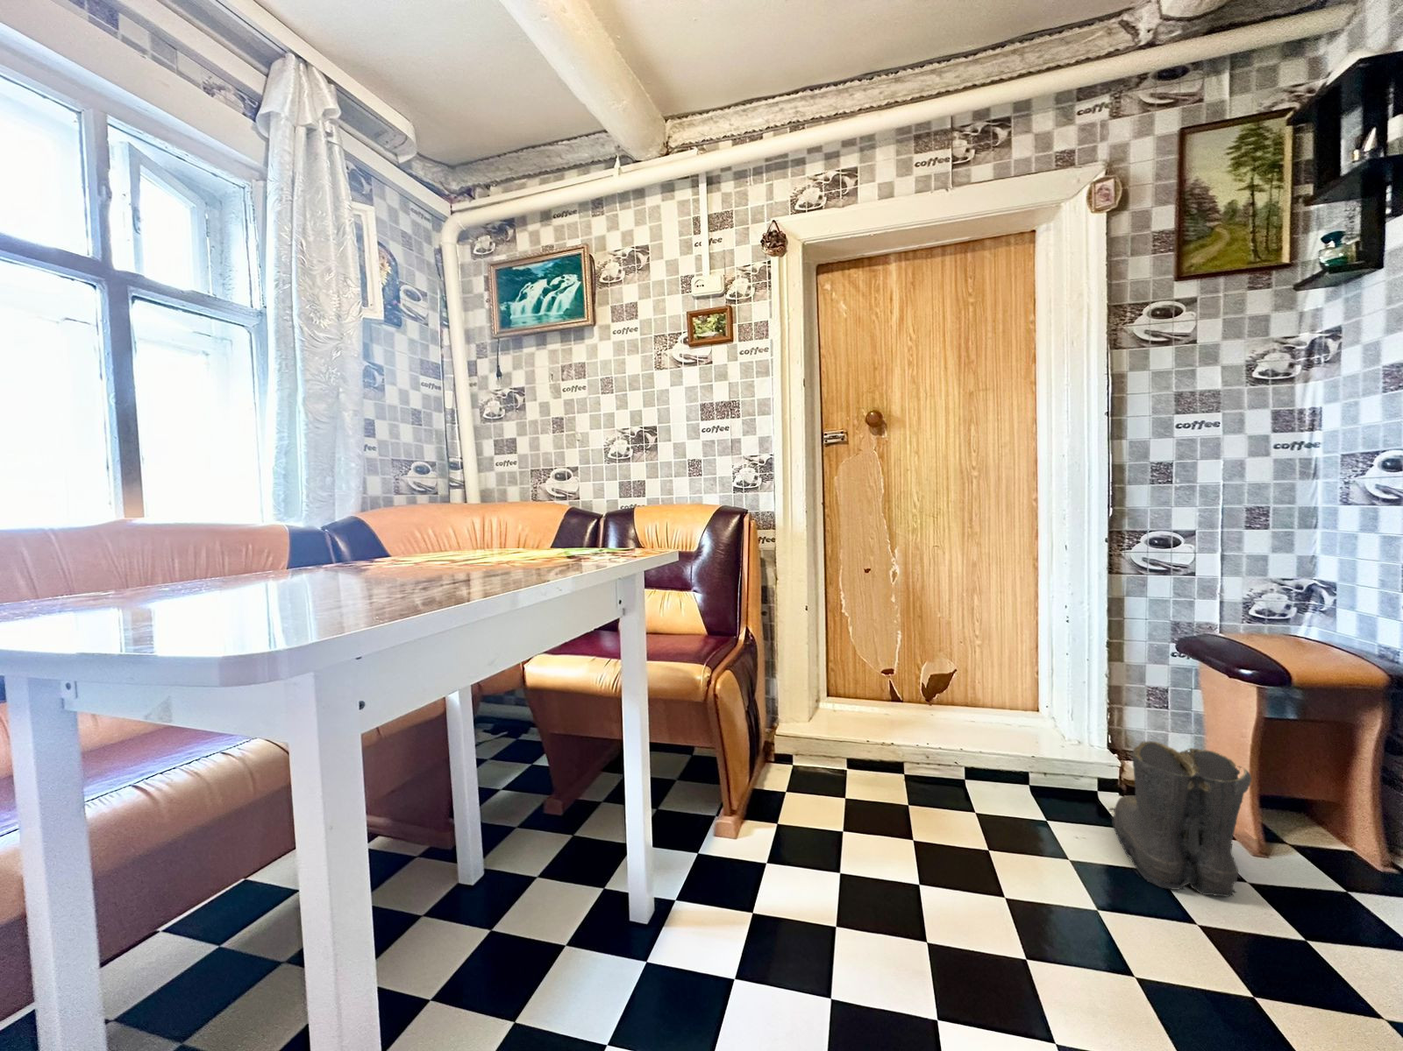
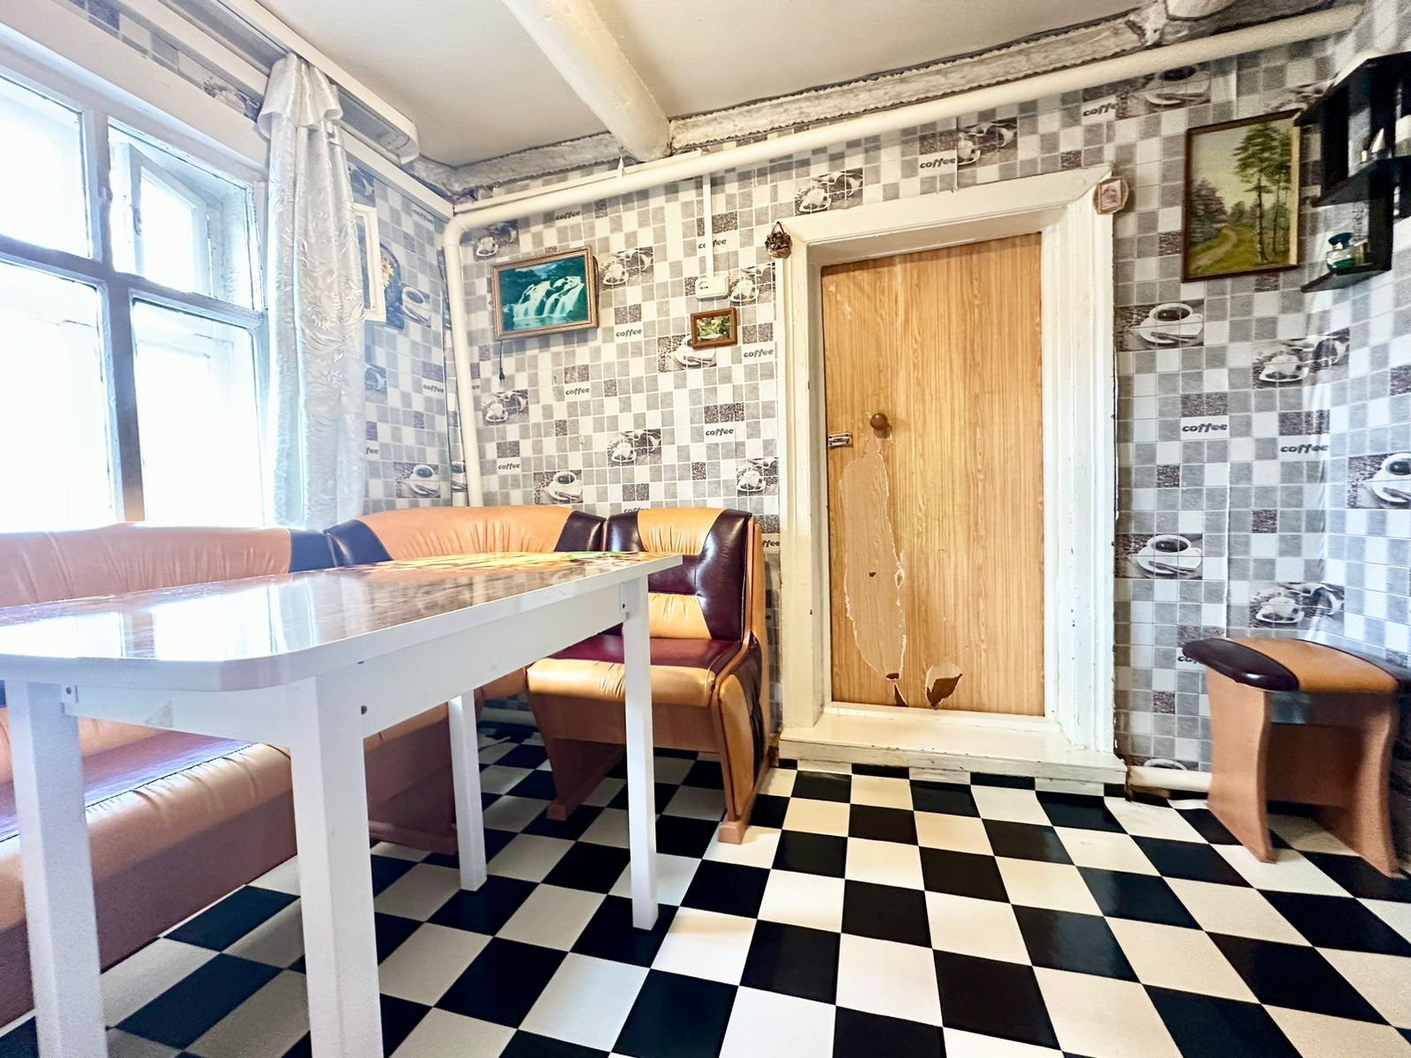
- boots [1108,740,1252,898]
